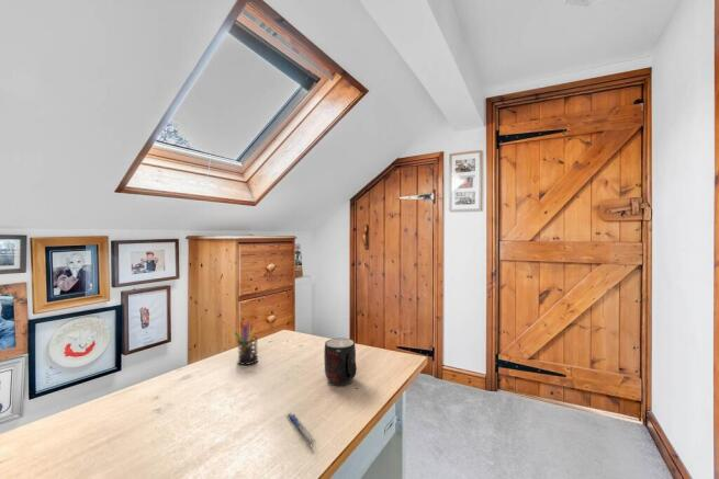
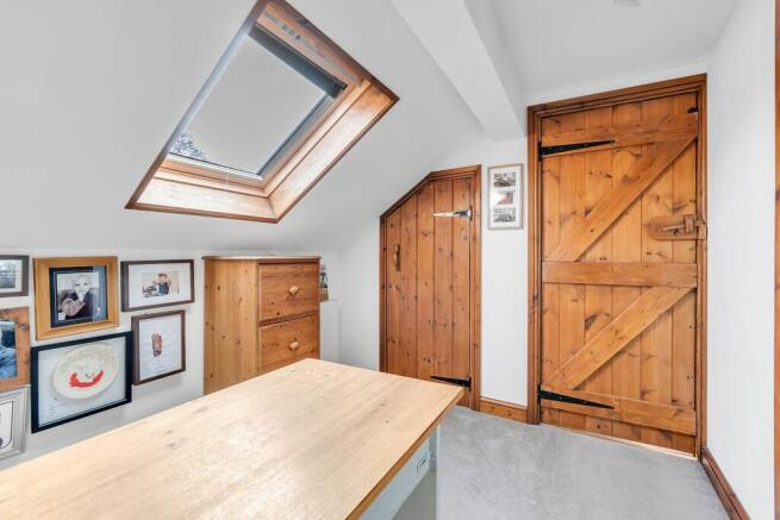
- pen [287,412,315,446]
- mug [323,338,358,387]
- pen holder [233,320,259,366]
